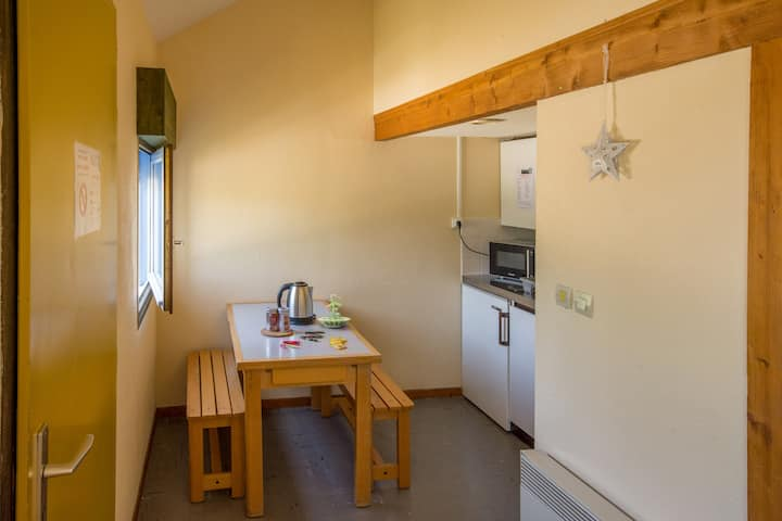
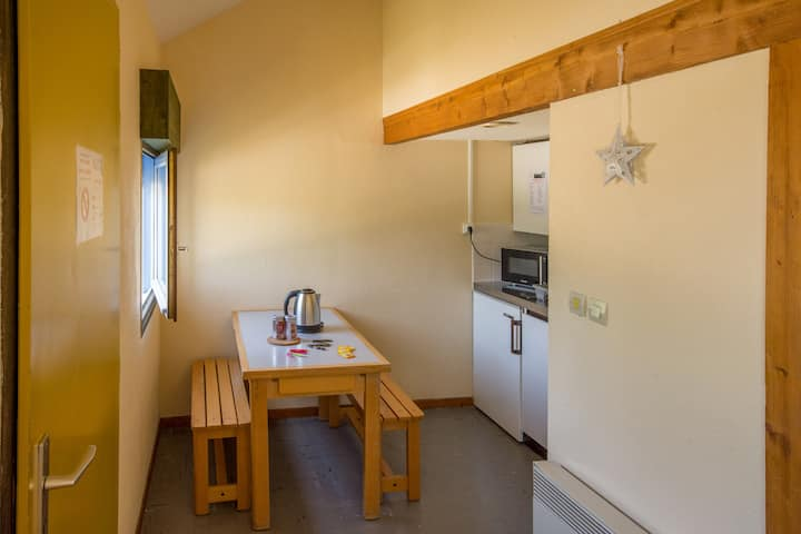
- terrarium [316,293,352,329]
